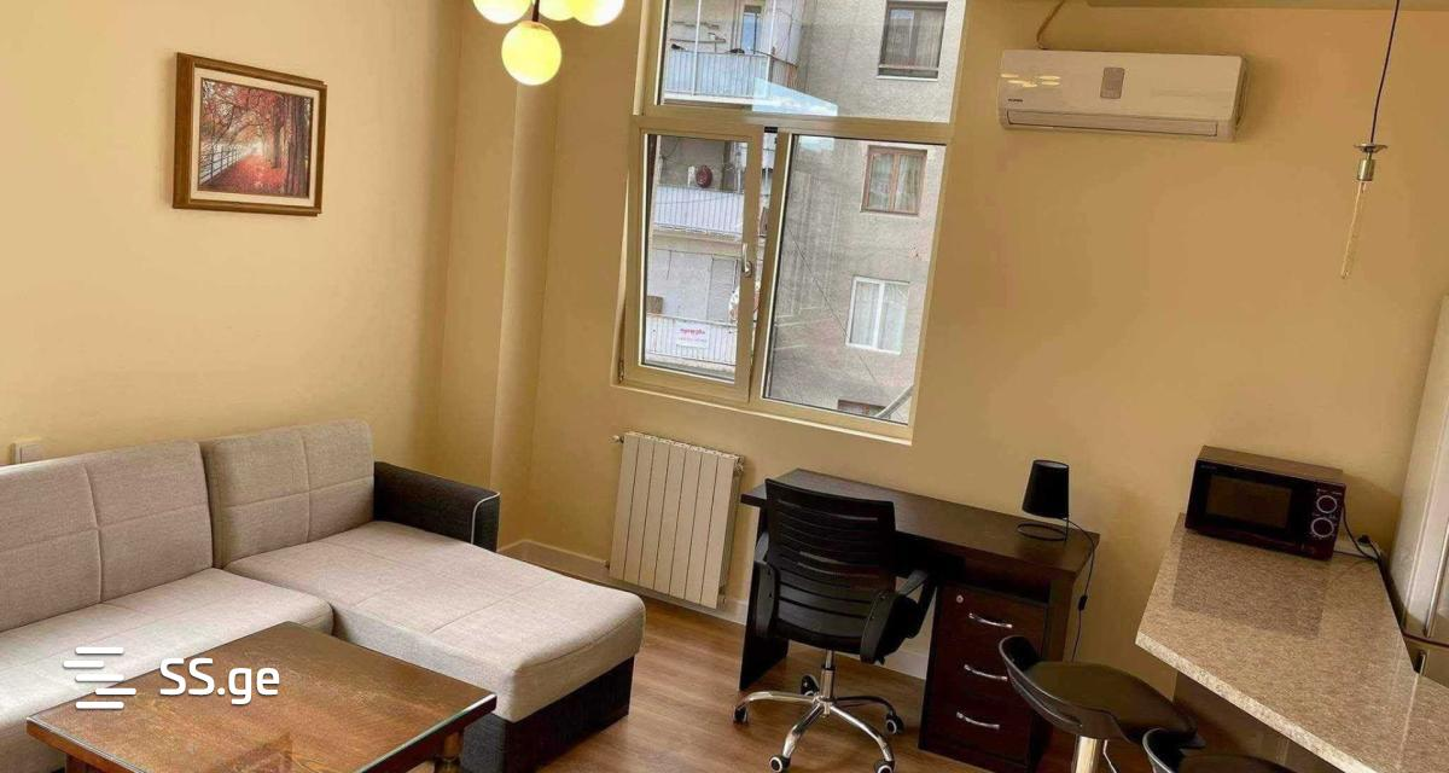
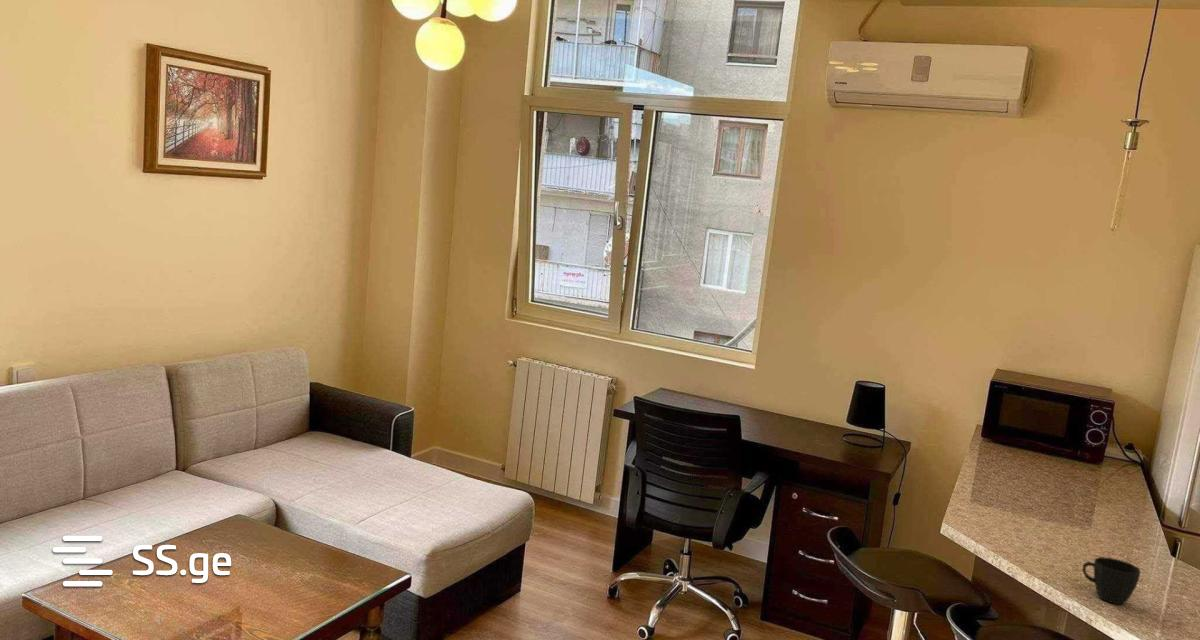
+ cup [1081,556,1141,605]
